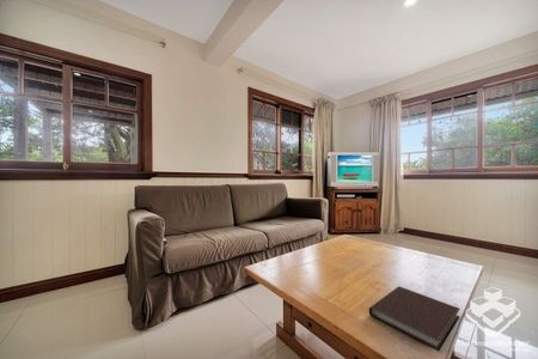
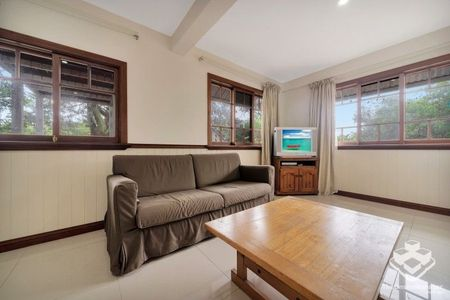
- notebook [368,285,461,352]
